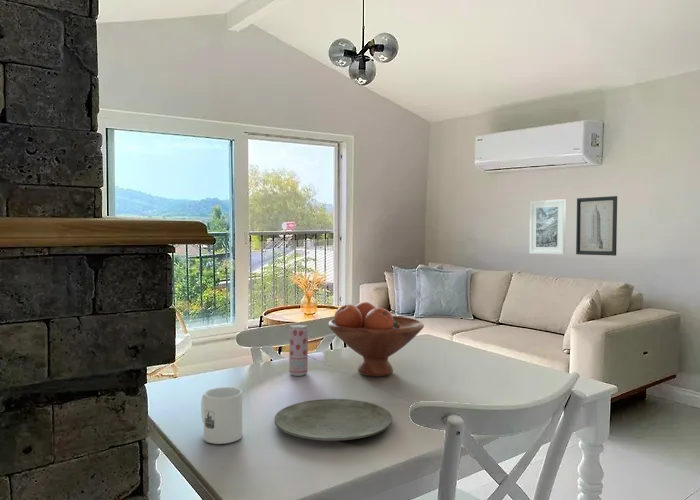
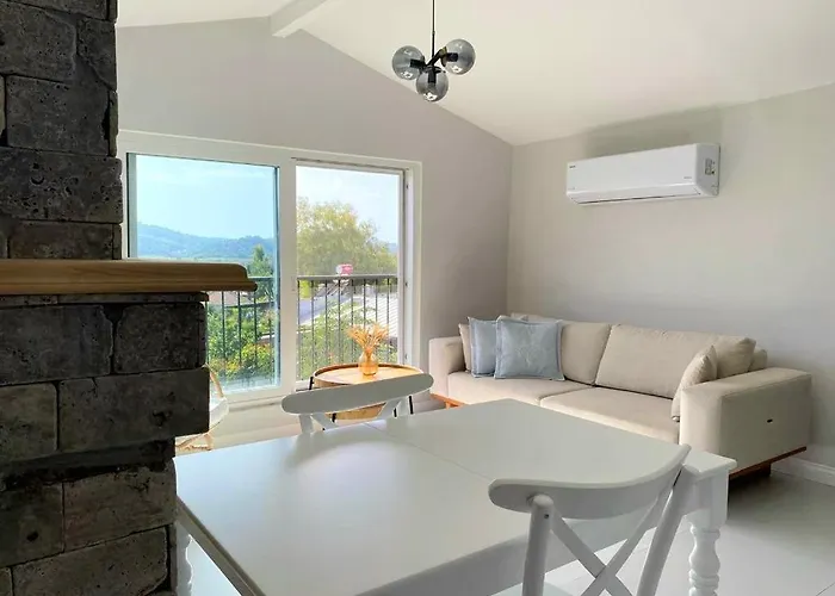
- plate [274,398,393,442]
- fruit bowl [327,301,425,377]
- beverage can [288,323,309,377]
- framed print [529,198,567,255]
- wall art [575,195,618,257]
- mug [200,386,243,445]
